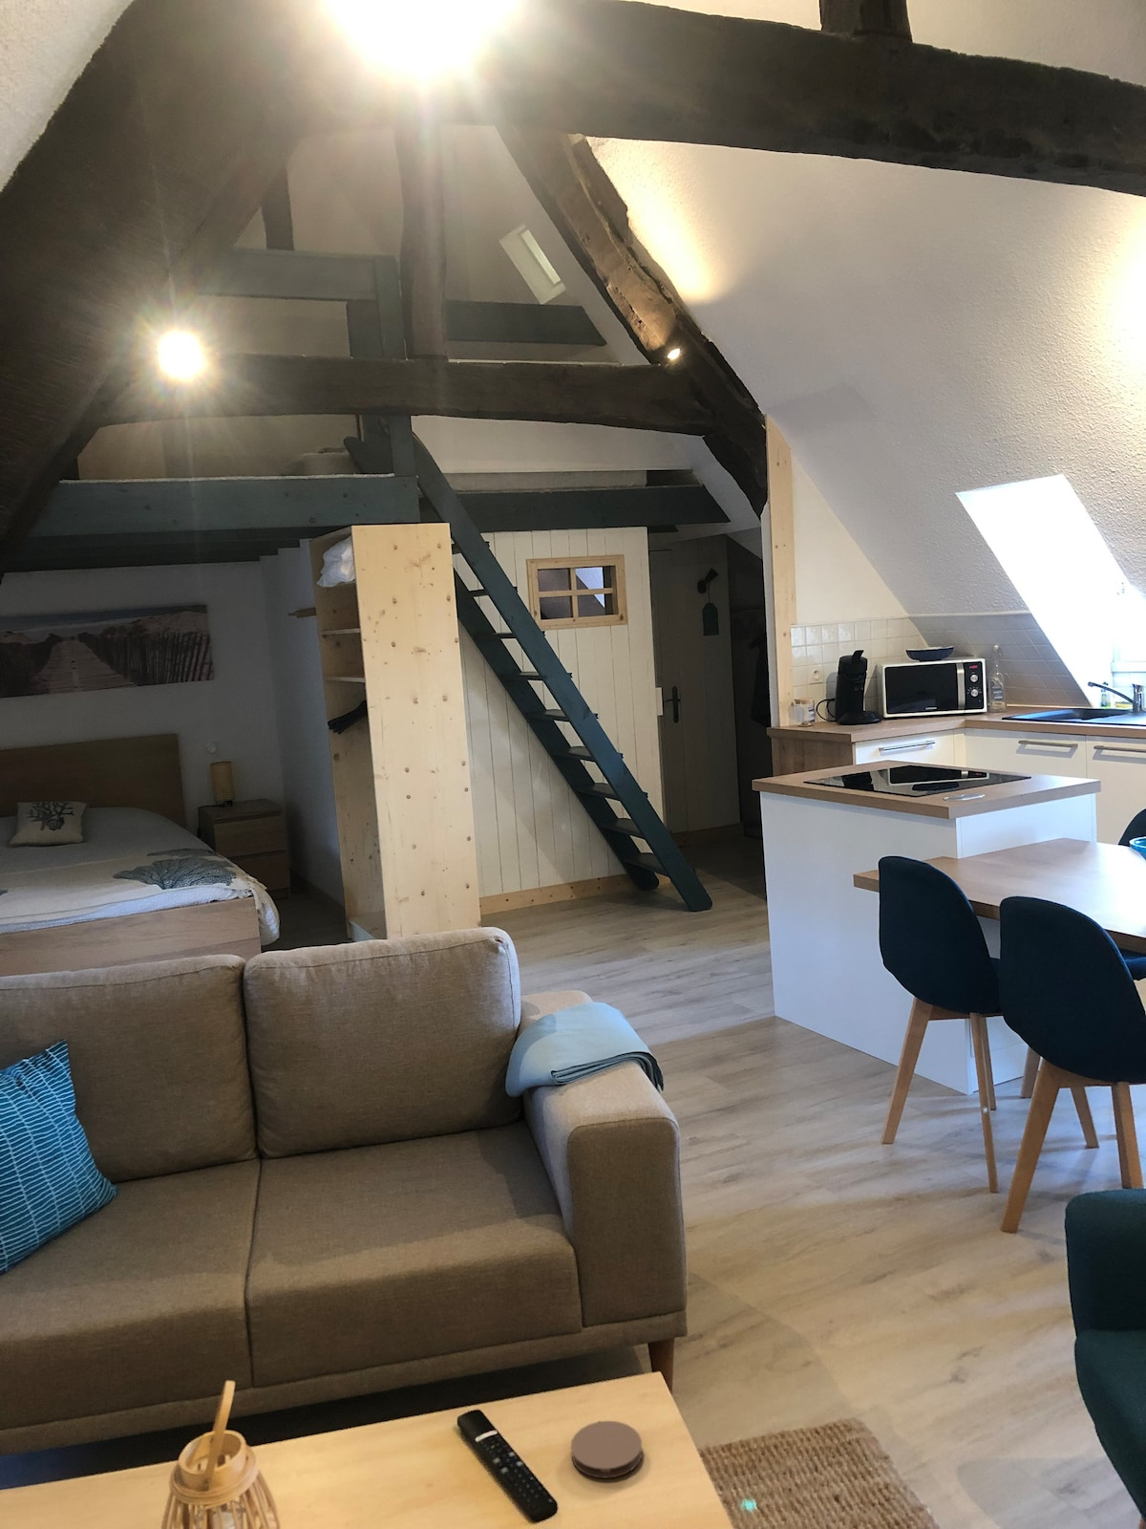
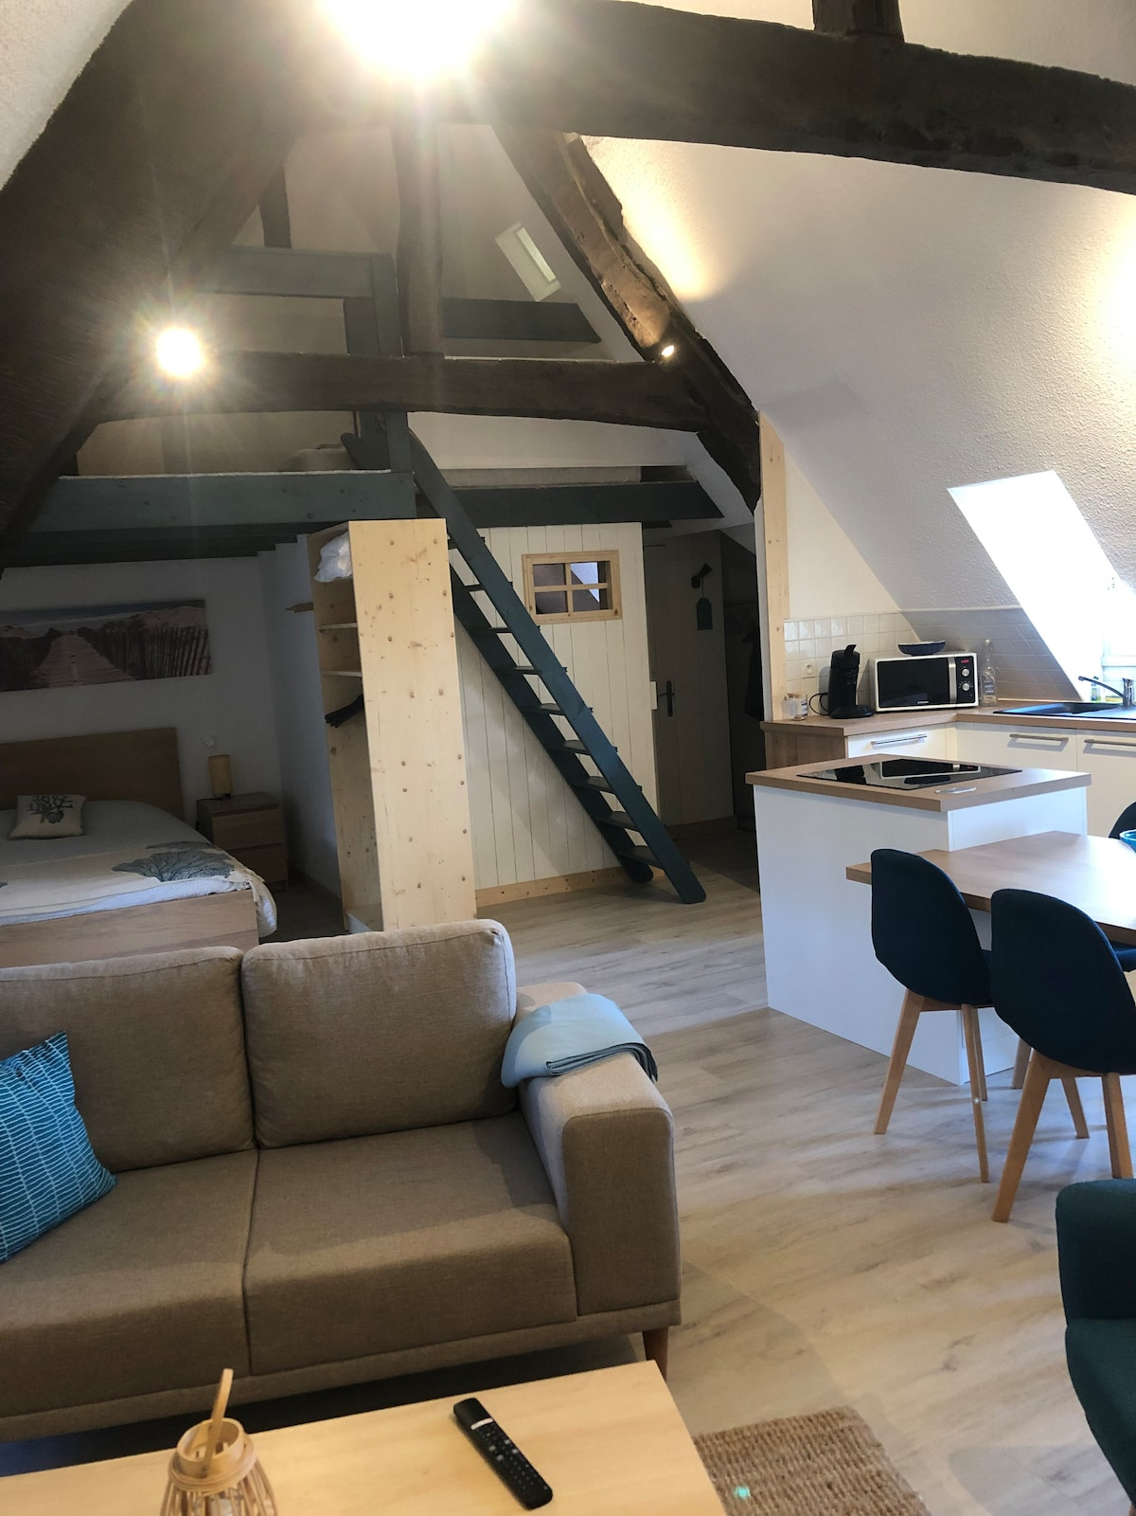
- coaster [571,1421,643,1480]
